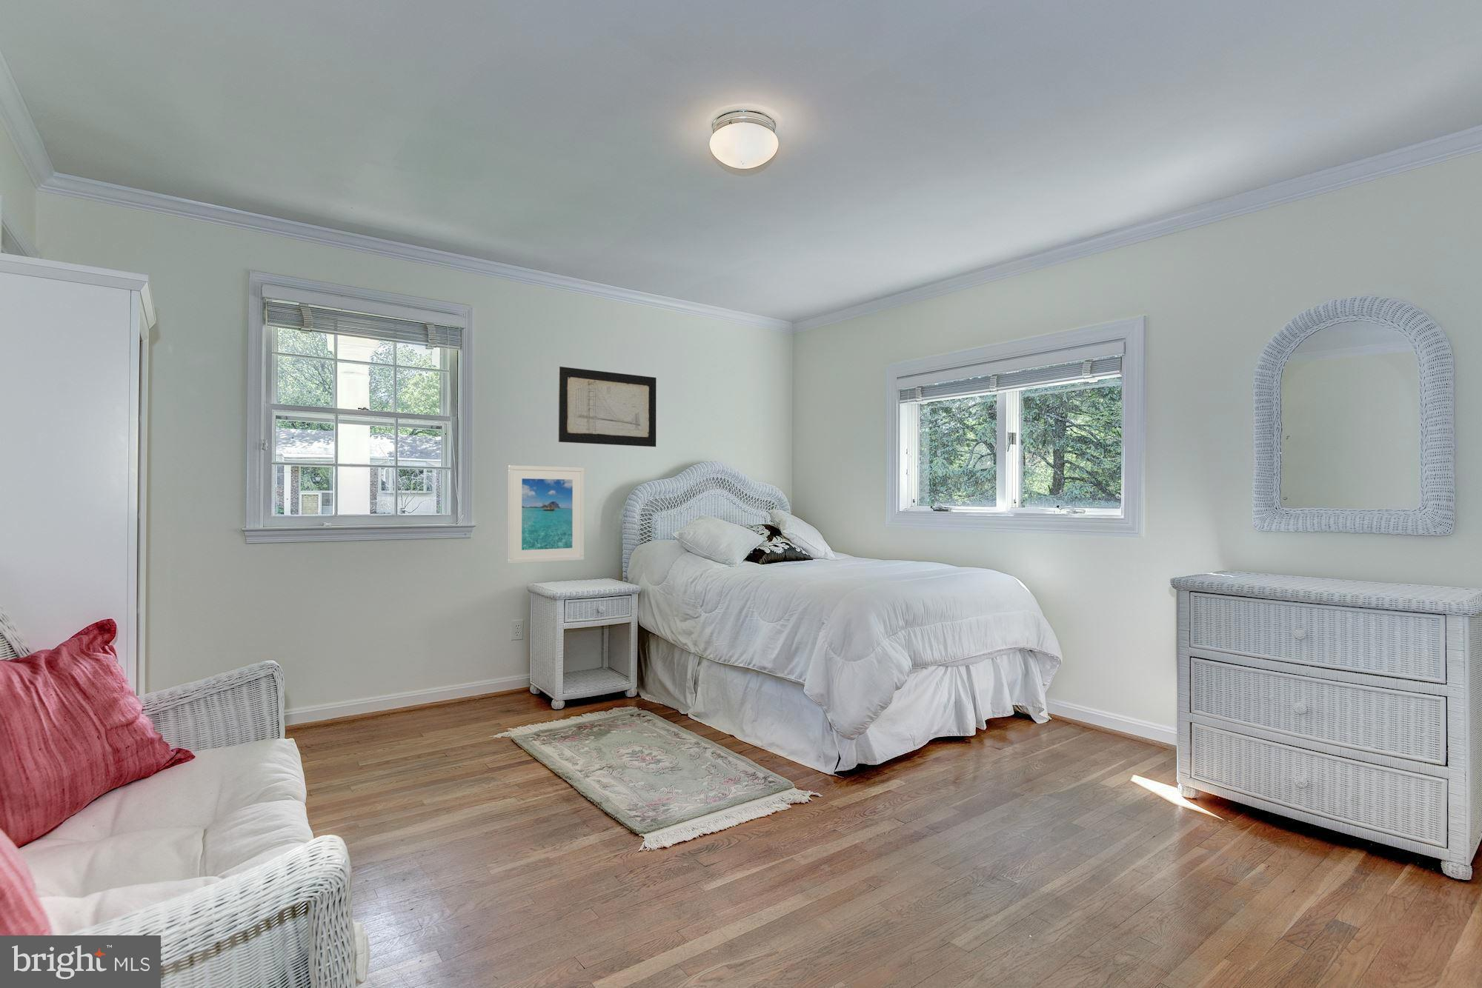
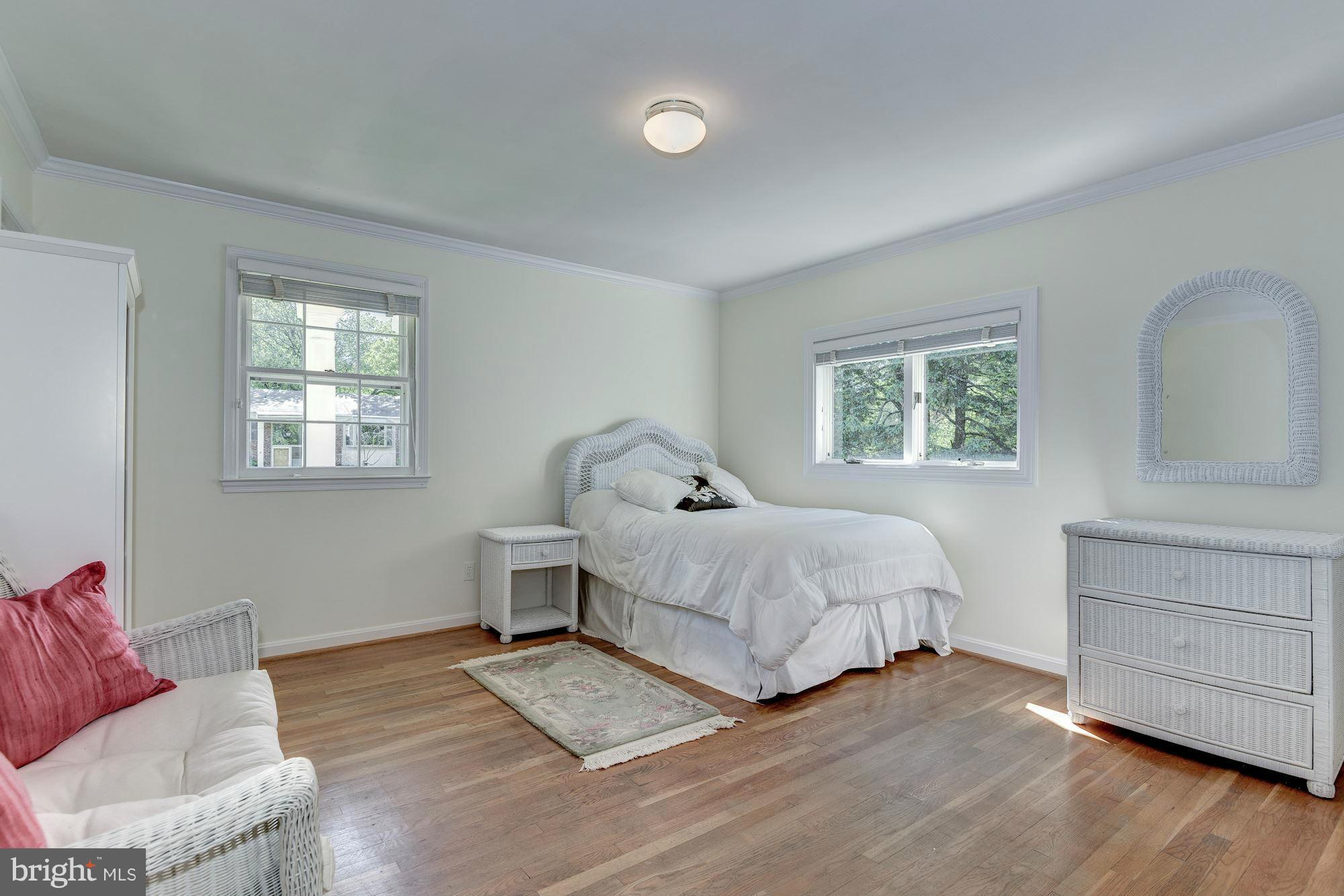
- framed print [507,464,584,565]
- wall art [558,366,656,448]
